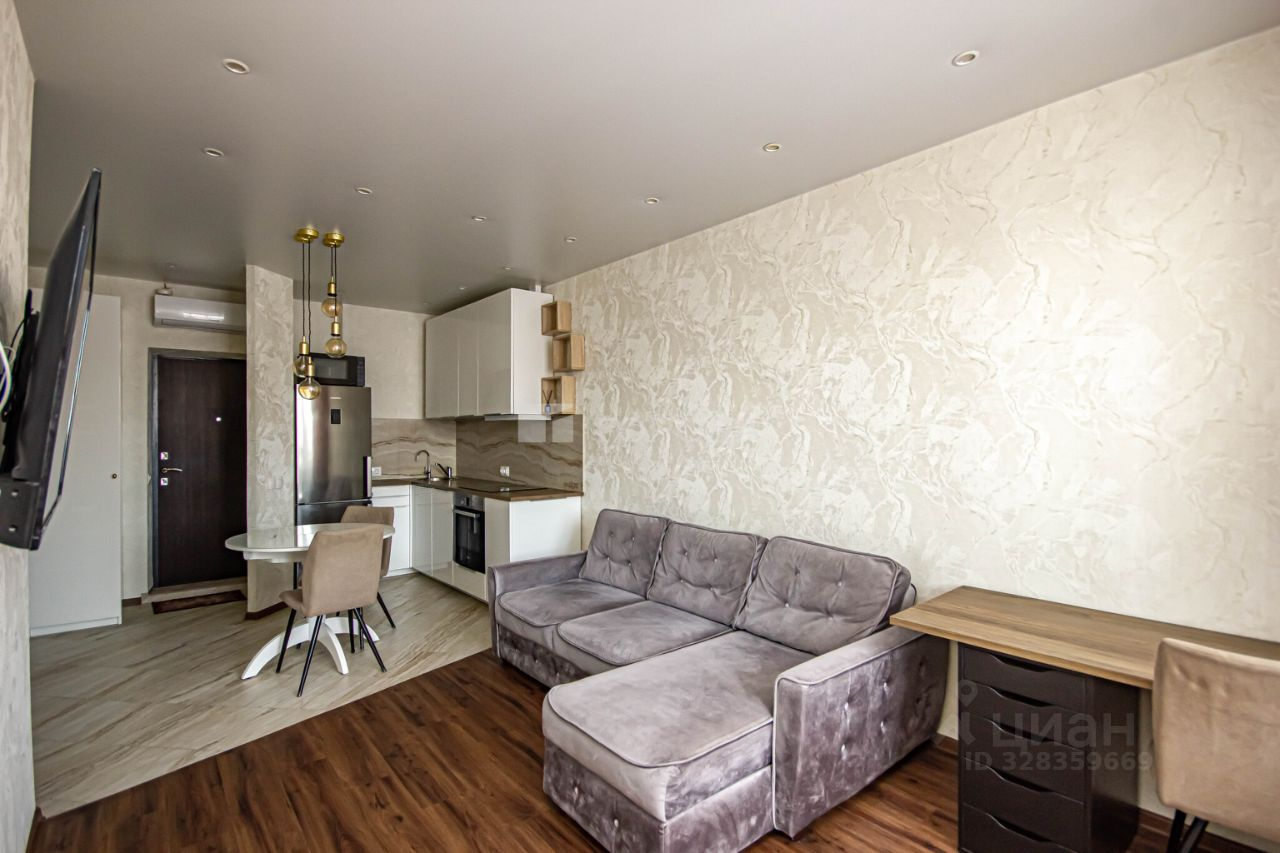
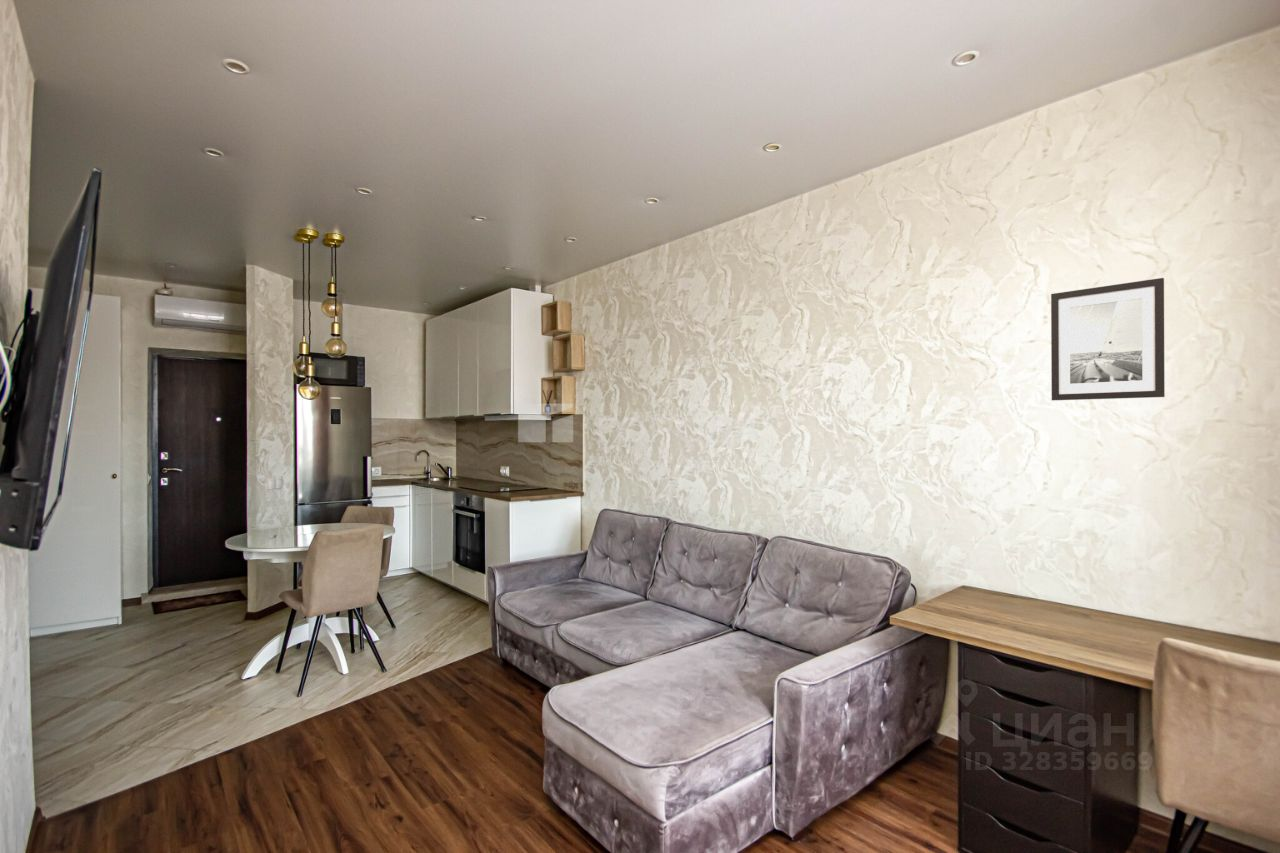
+ wall art [1050,277,1166,401]
